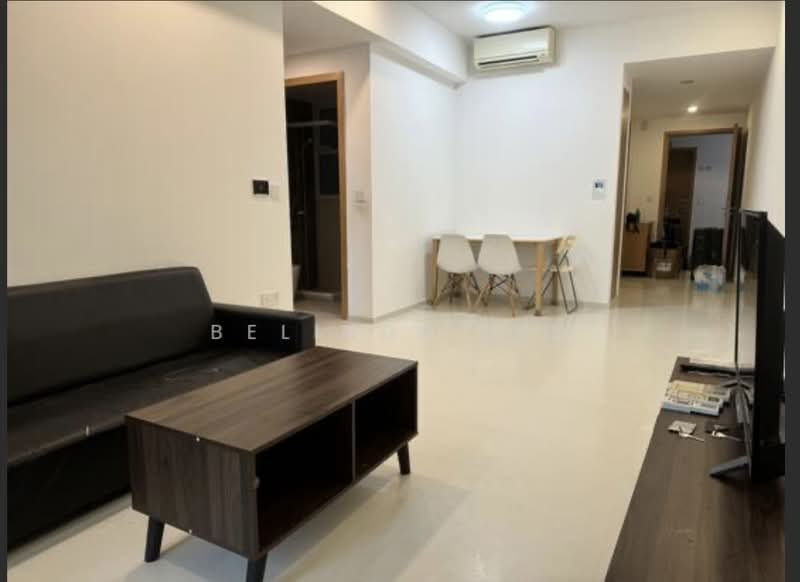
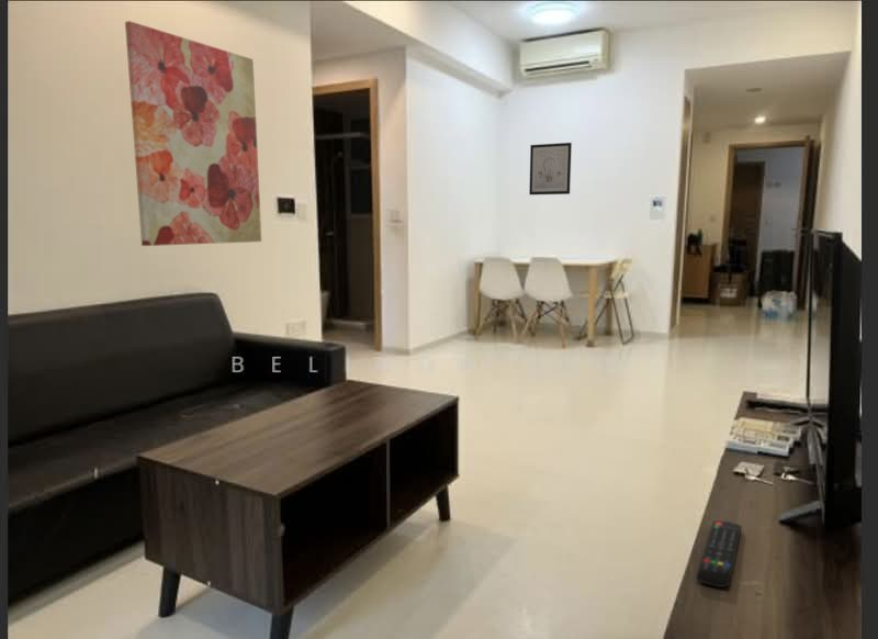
+ wall art [528,142,573,195]
+ remote control [696,519,743,588]
+ wall art [124,20,262,247]
